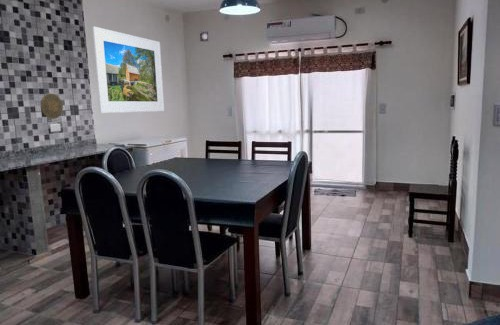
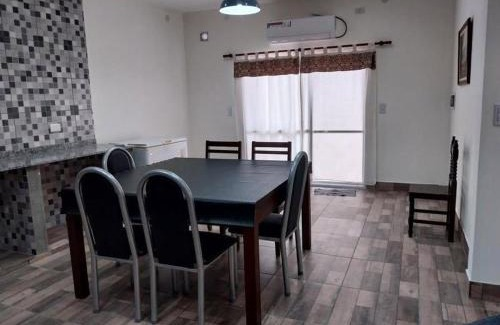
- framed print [91,26,165,114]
- decorative plate [40,93,64,120]
